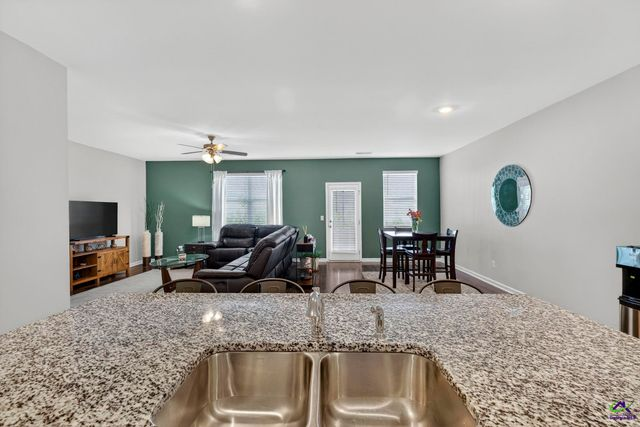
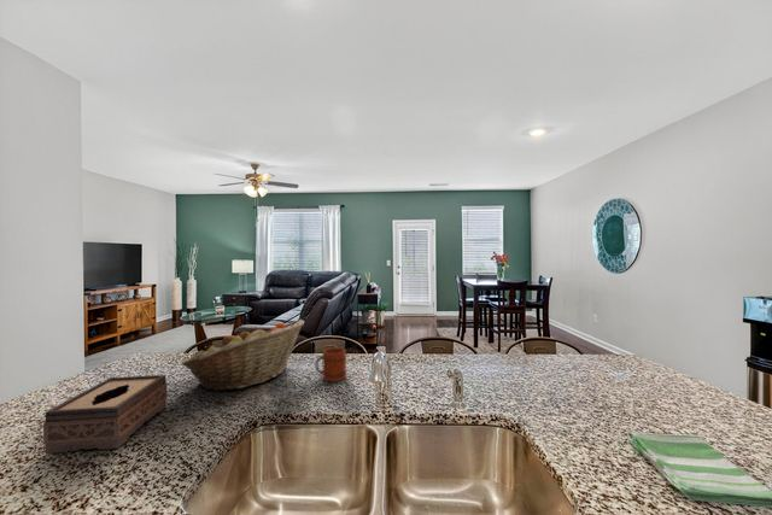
+ fruit basket [181,318,305,393]
+ dish towel [626,431,772,508]
+ tissue box [42,374,169,455]
+ mug [315,347,347,382]
